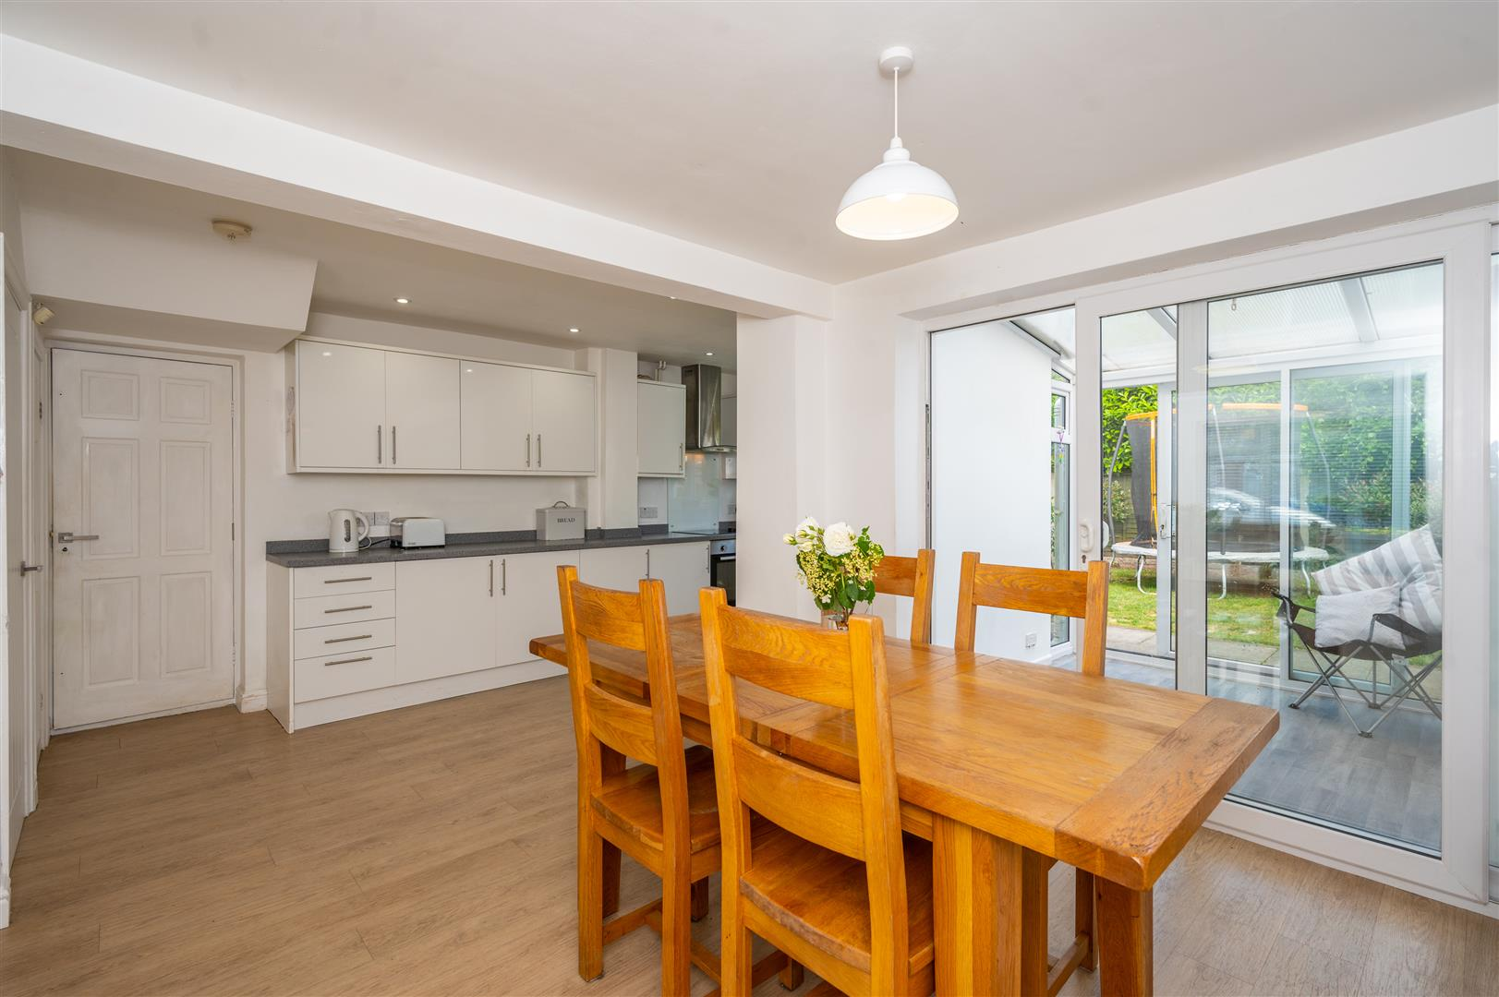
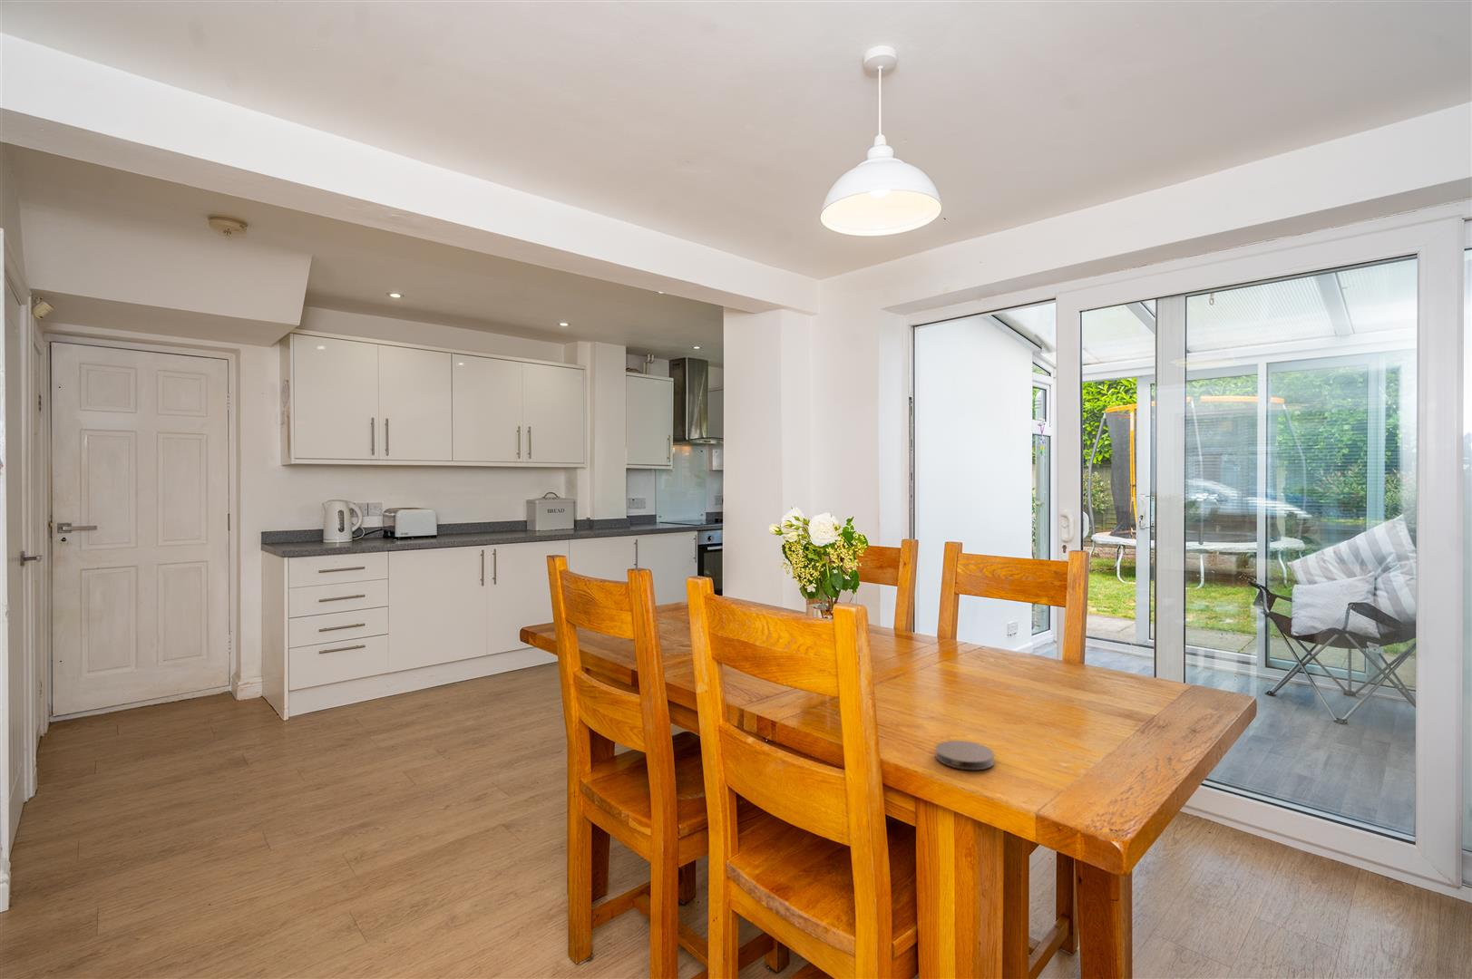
+ coaster [934,740,996,770]
